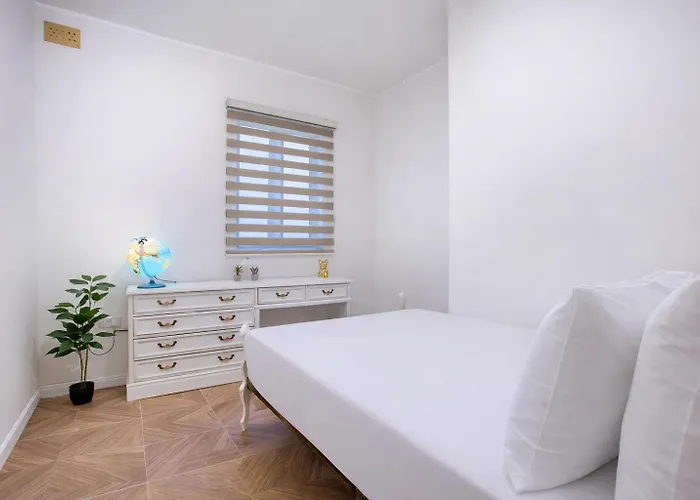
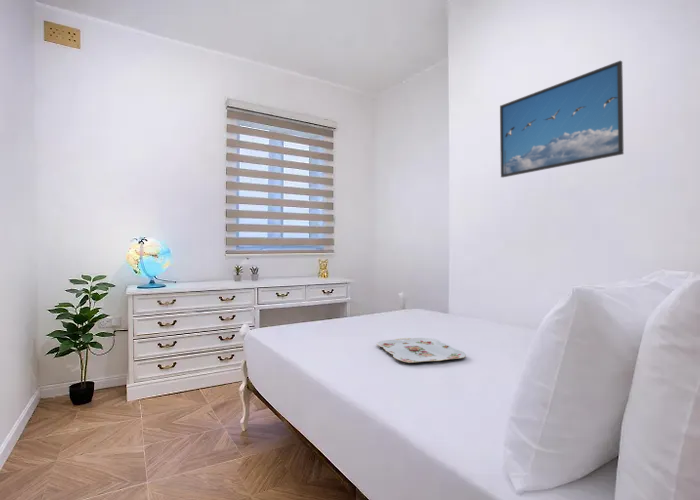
+ serving tray [376,337,467,364]
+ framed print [499,60,625,178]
